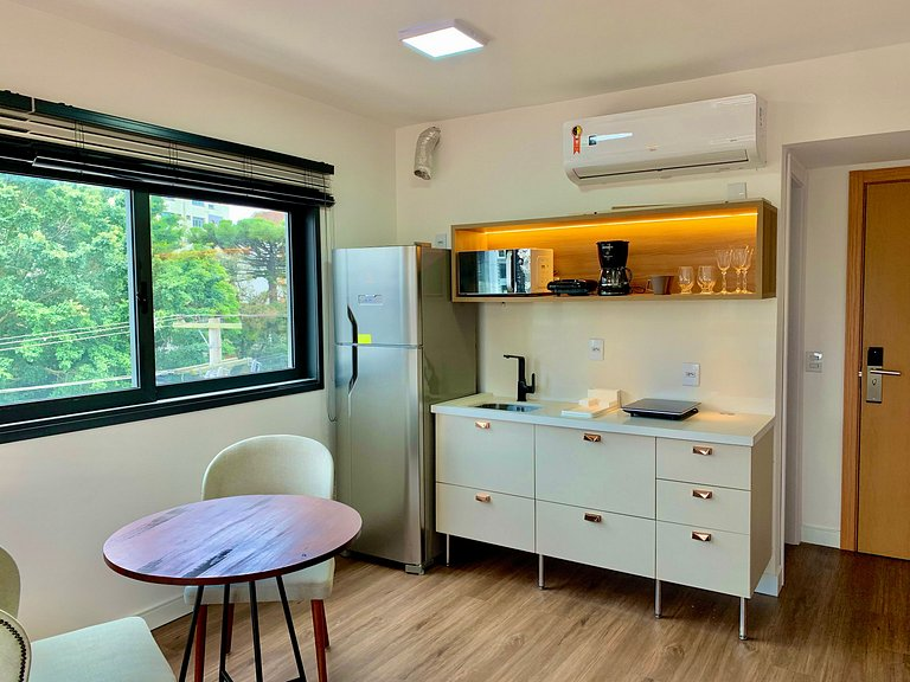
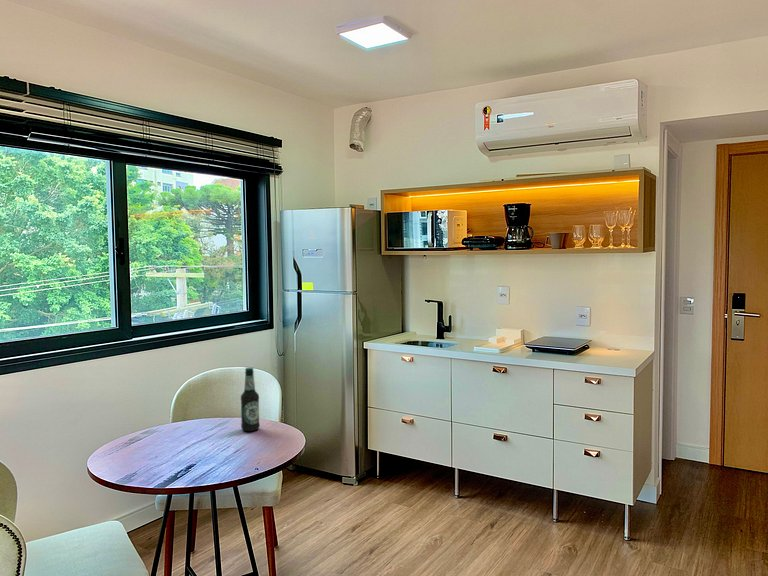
+ bottle [240,367,261,432]
